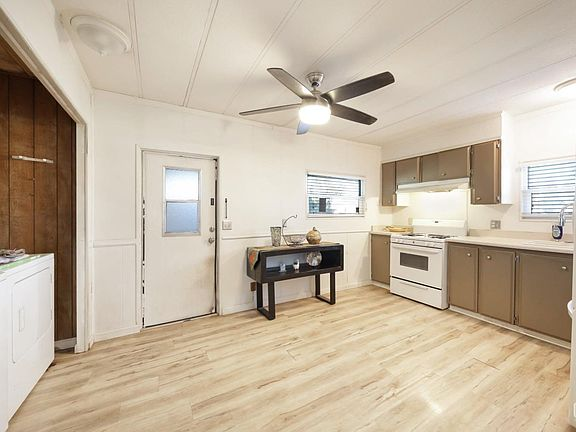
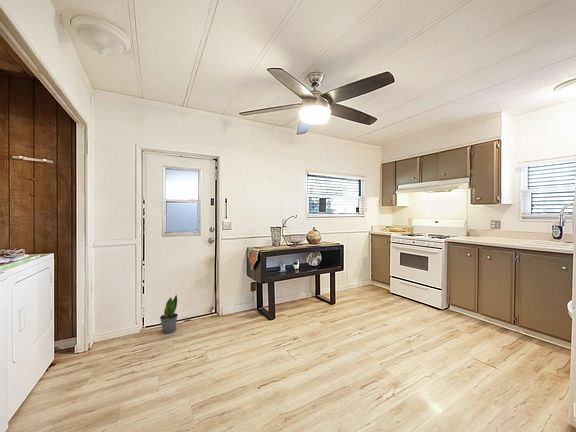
+ potted plant [159,294,179,334]
